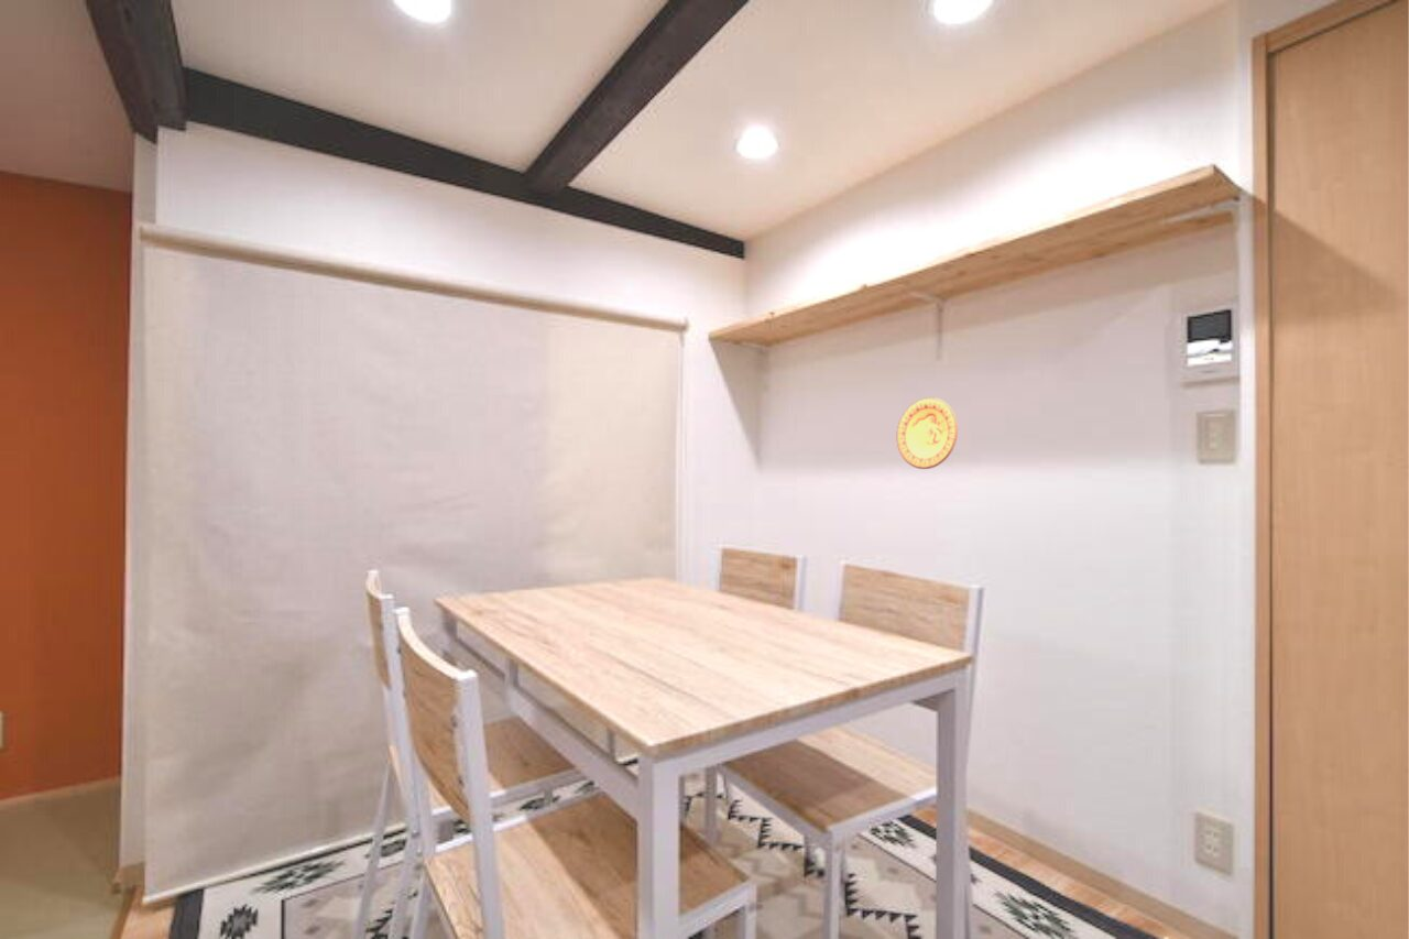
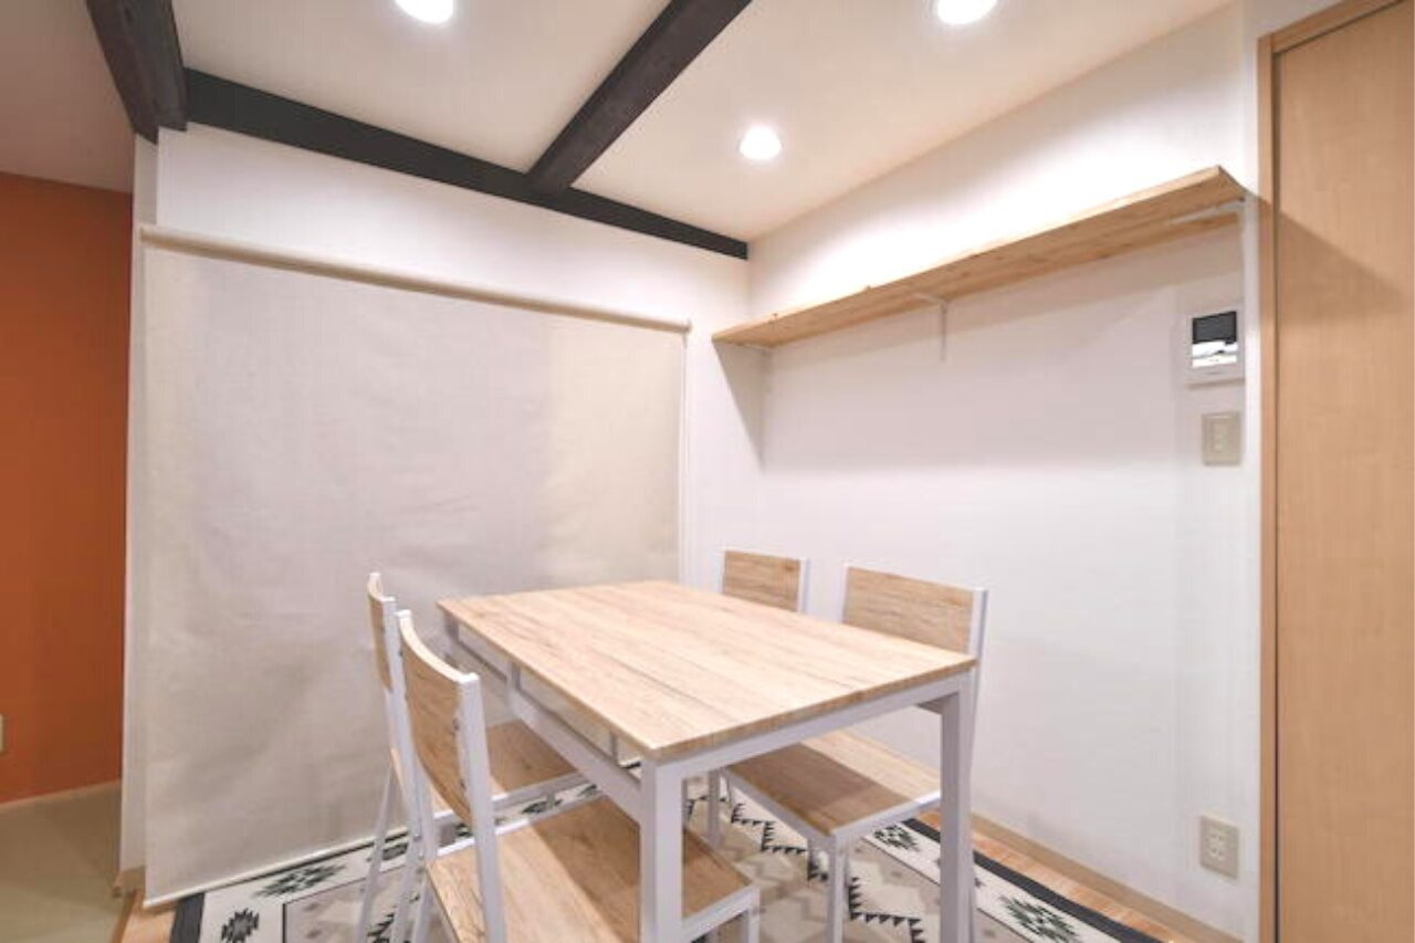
- decorative plate [896,396,959,470]
